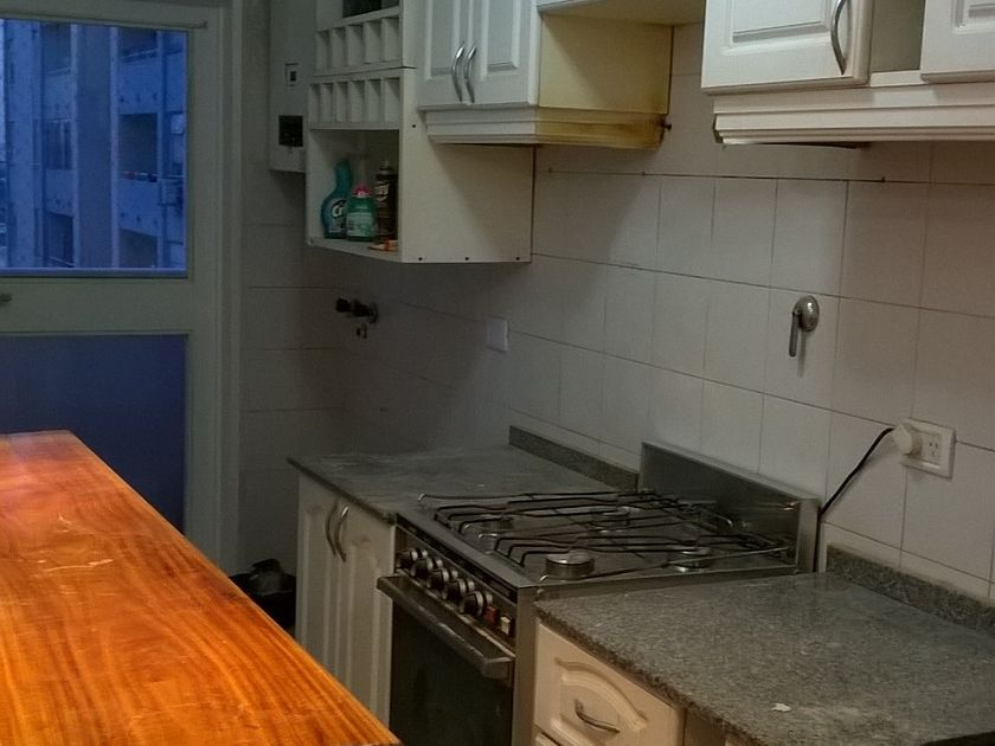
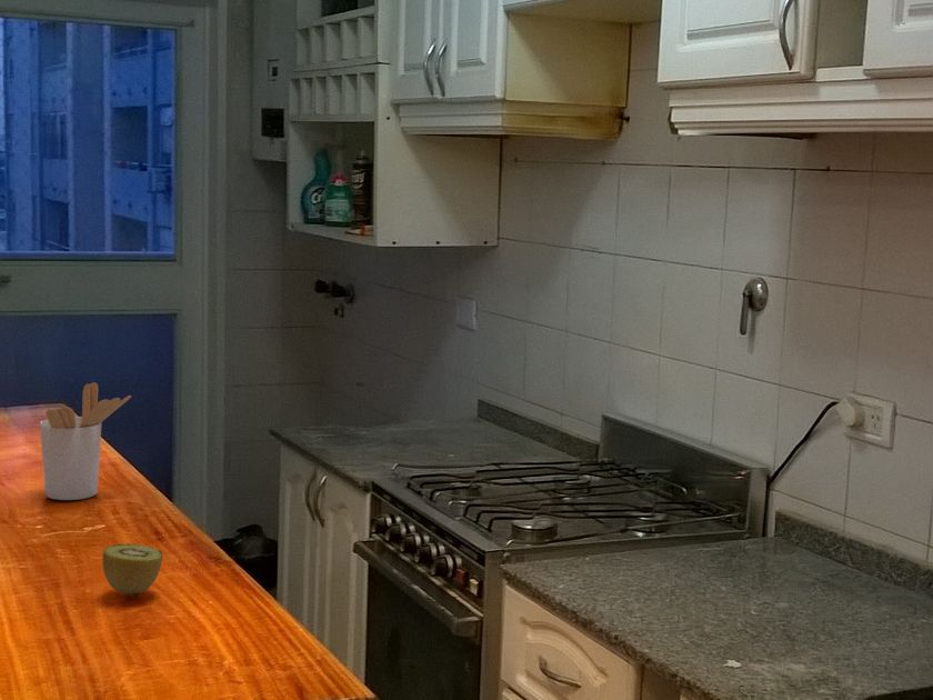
+ utensil holder [39,381,132,501]
+ fruit [101,542,163,597]
